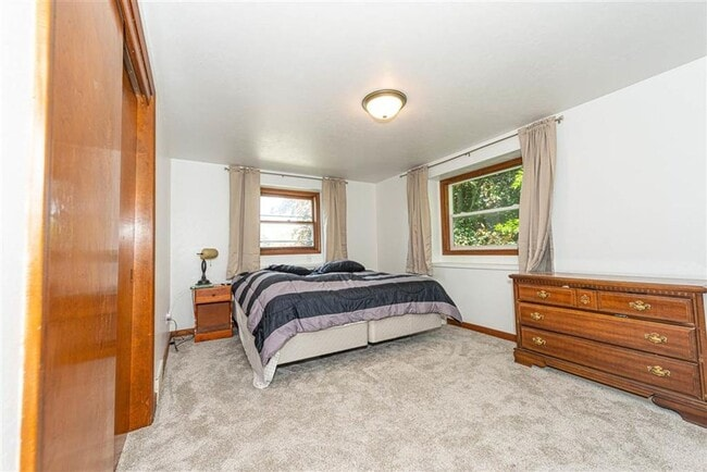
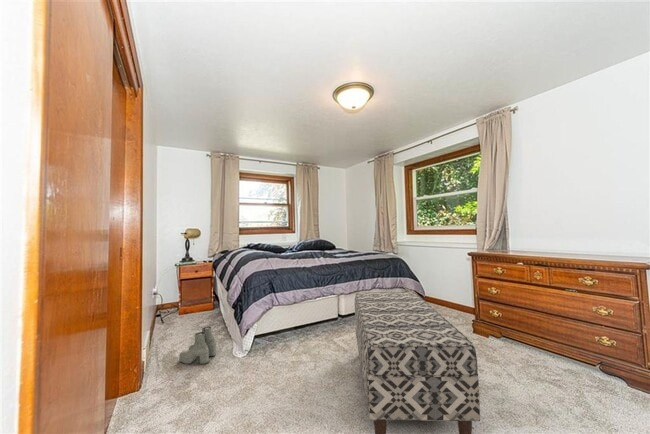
+ bench [354,291,481,434]
+ boots [178,326,217,365]
